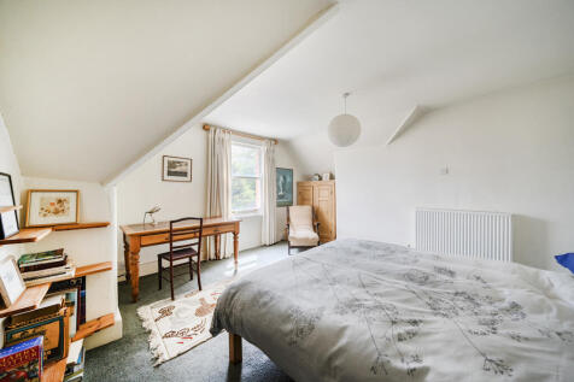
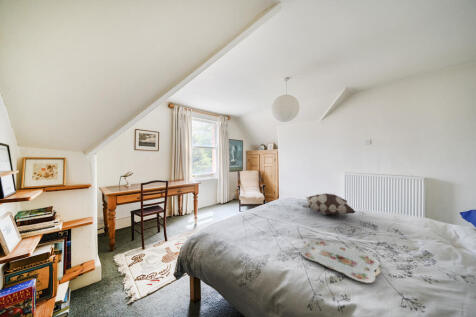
+ serving tray [299,238,382,284]
+ decorative pillow [302,192,356,215]
